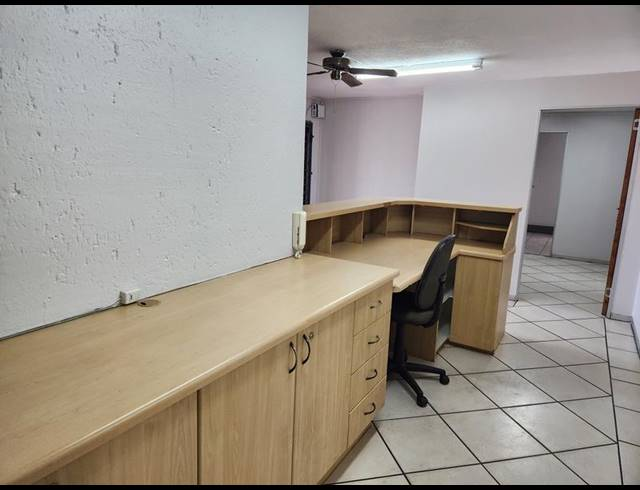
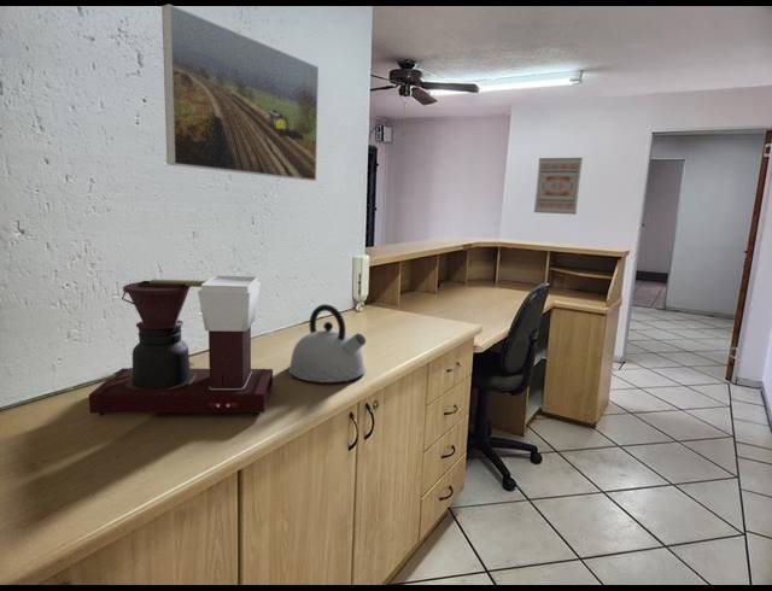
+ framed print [160,4,320,182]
+ wall art [533,157,584,216]
+ coffee maker [88,275,274,417]
+ kettle [287,303,367,384]
